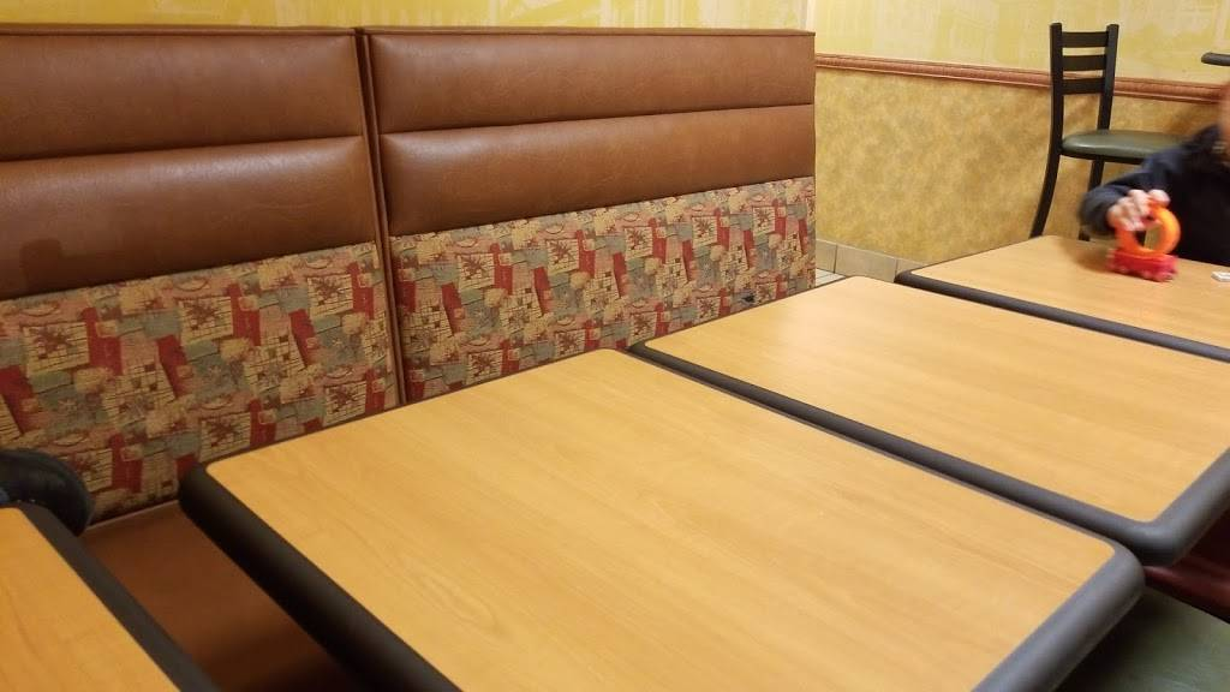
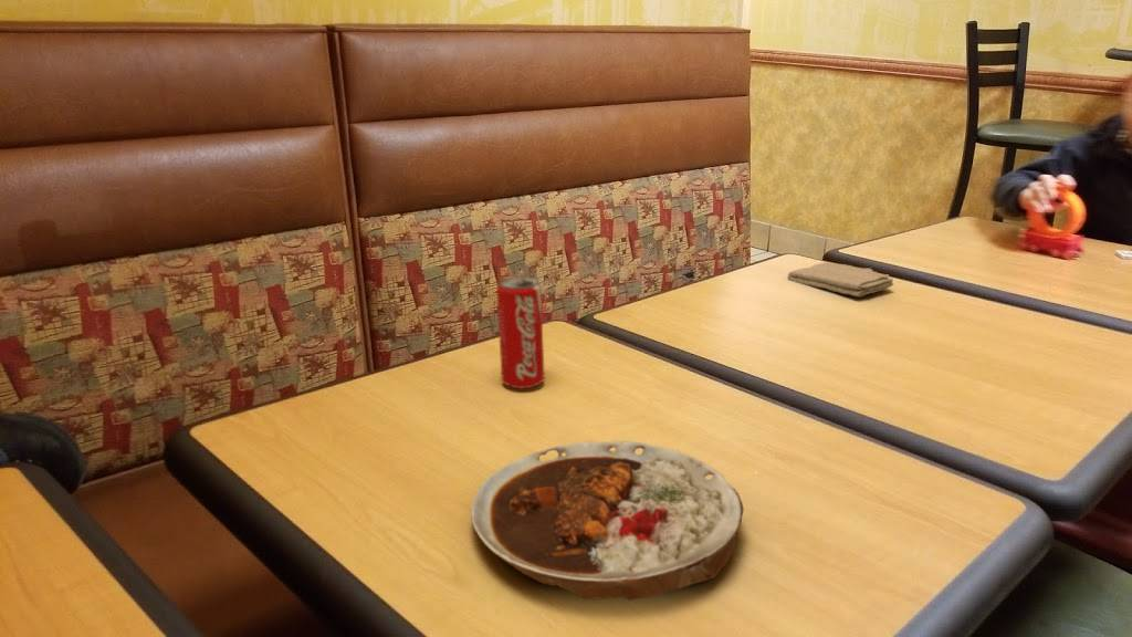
+ plate [470,440,744,602]
+ washcloth [787,261,894,297]
+ beverage can [495,276,546,389]
